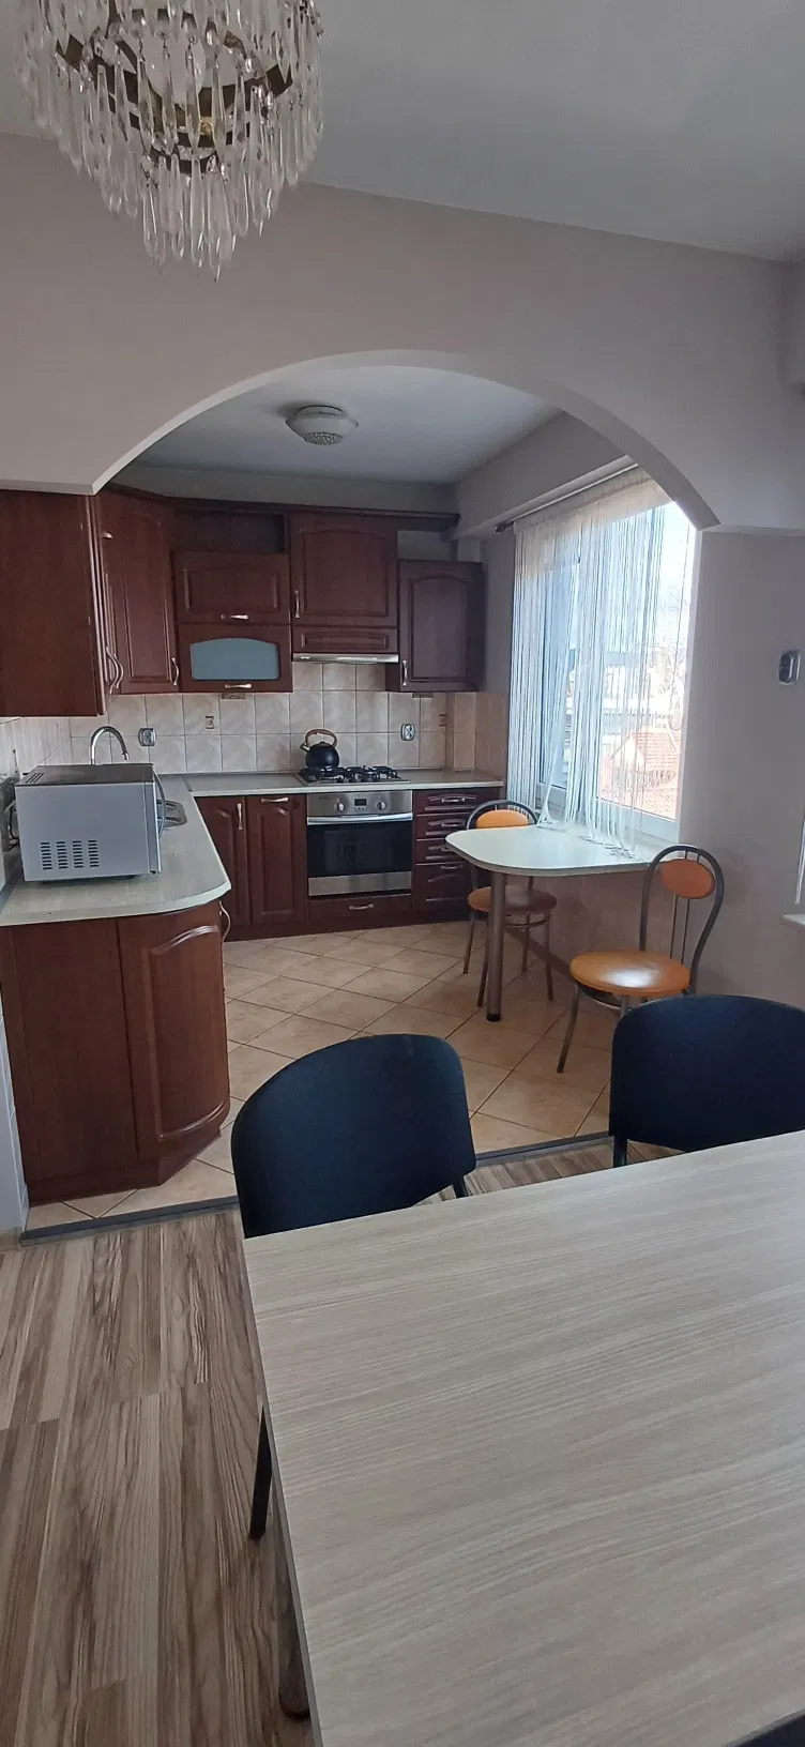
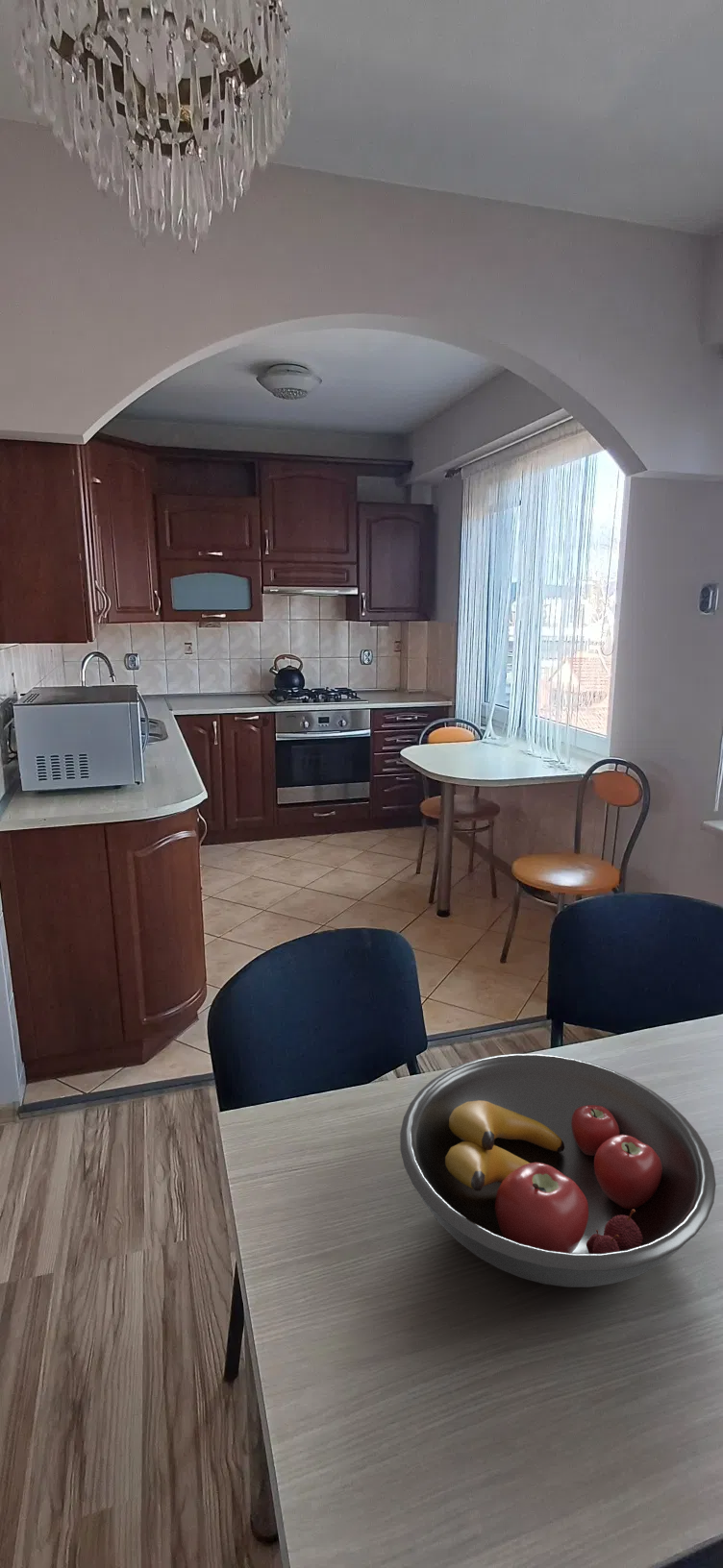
+ fruit bowl [399,1053,717,1288]
